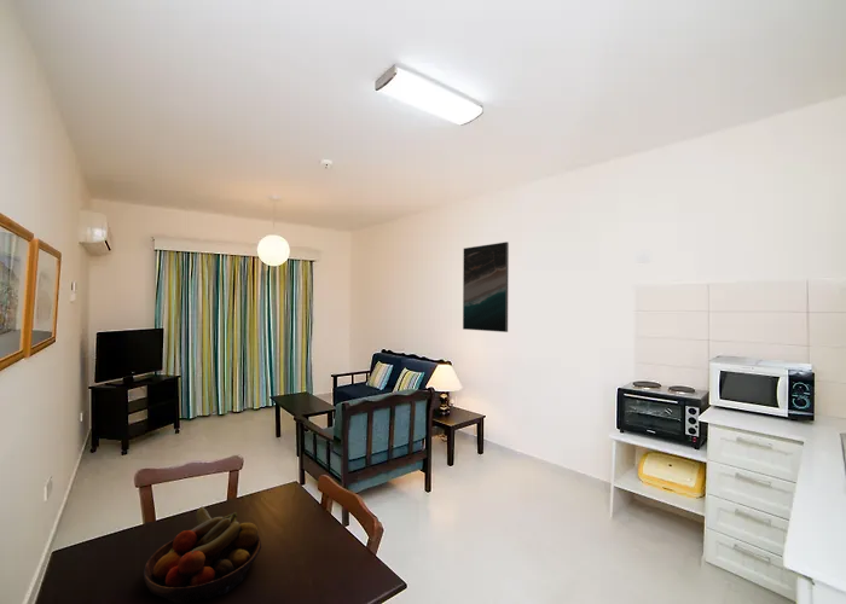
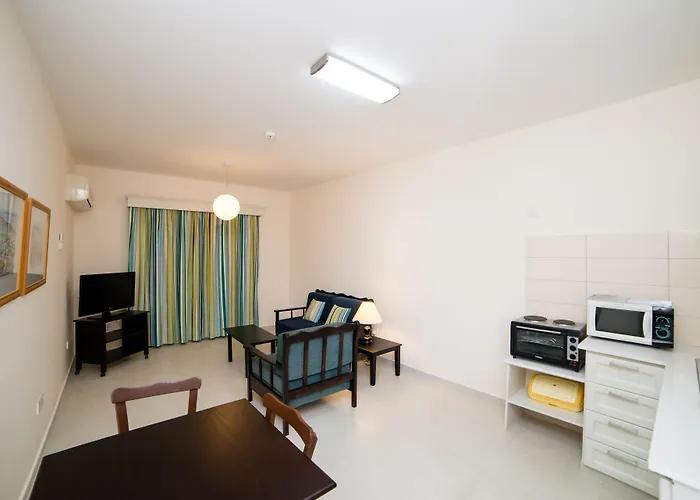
- fruit bowl [143,505,262,604]
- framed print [462,240,510,333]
